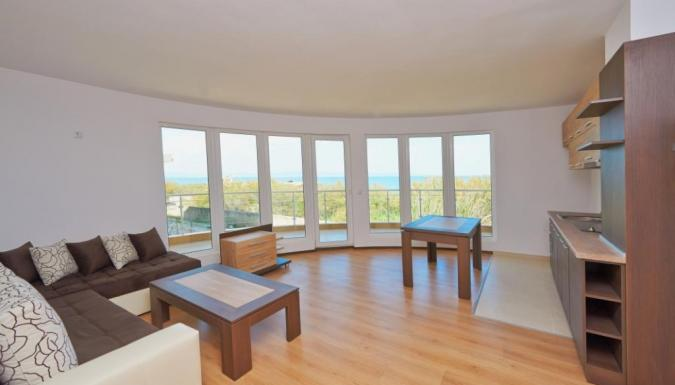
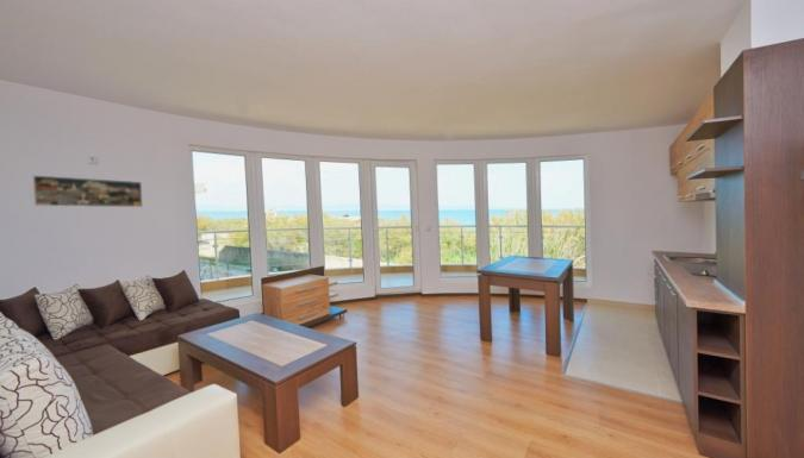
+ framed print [31,174,144,208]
